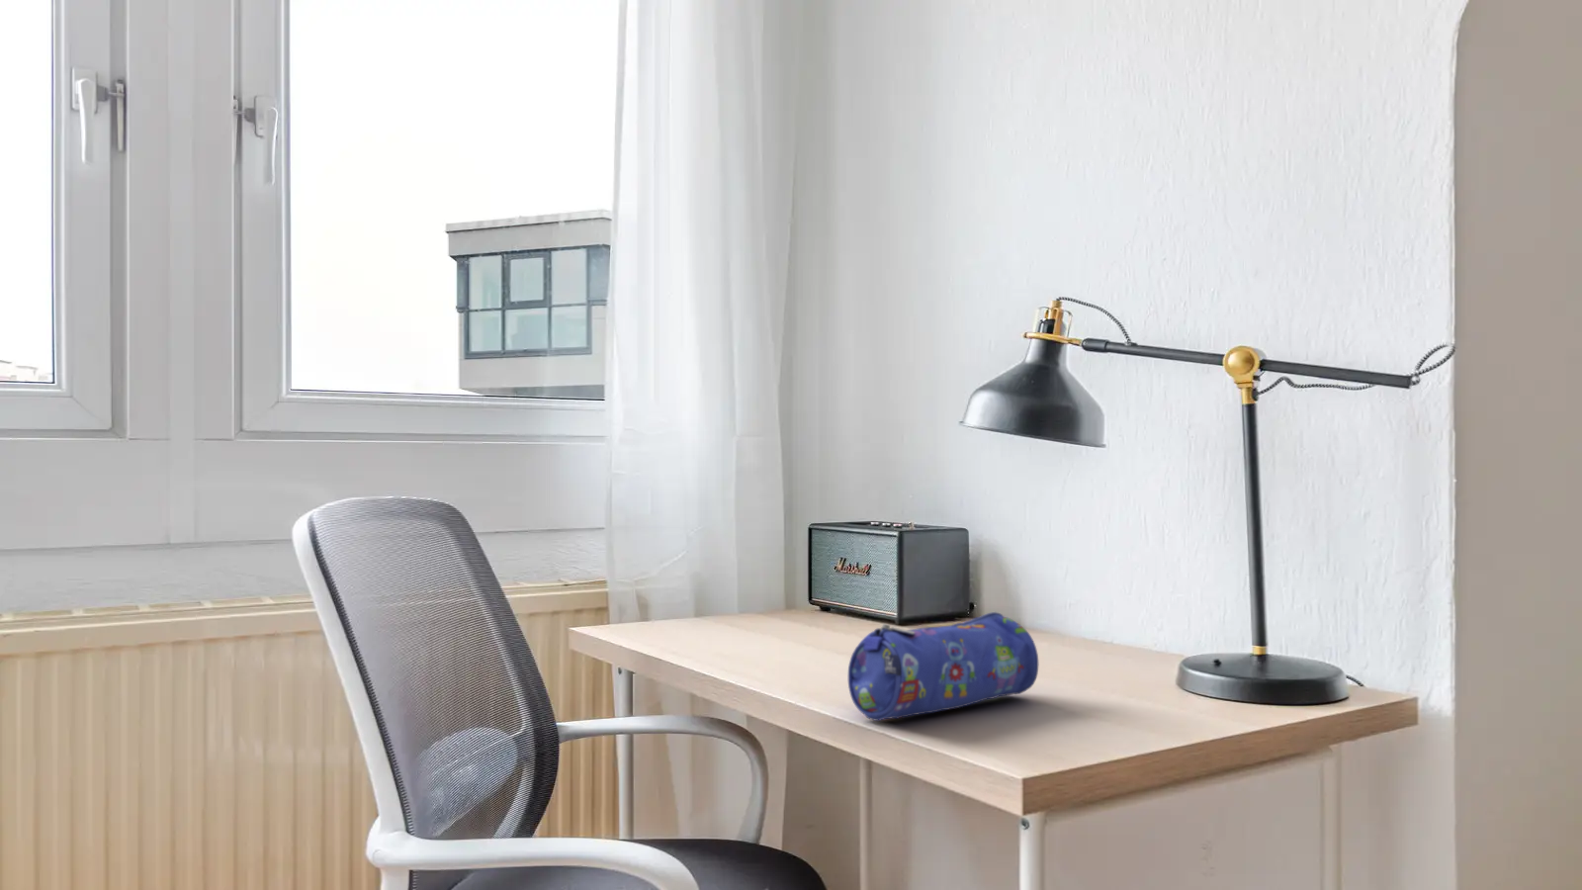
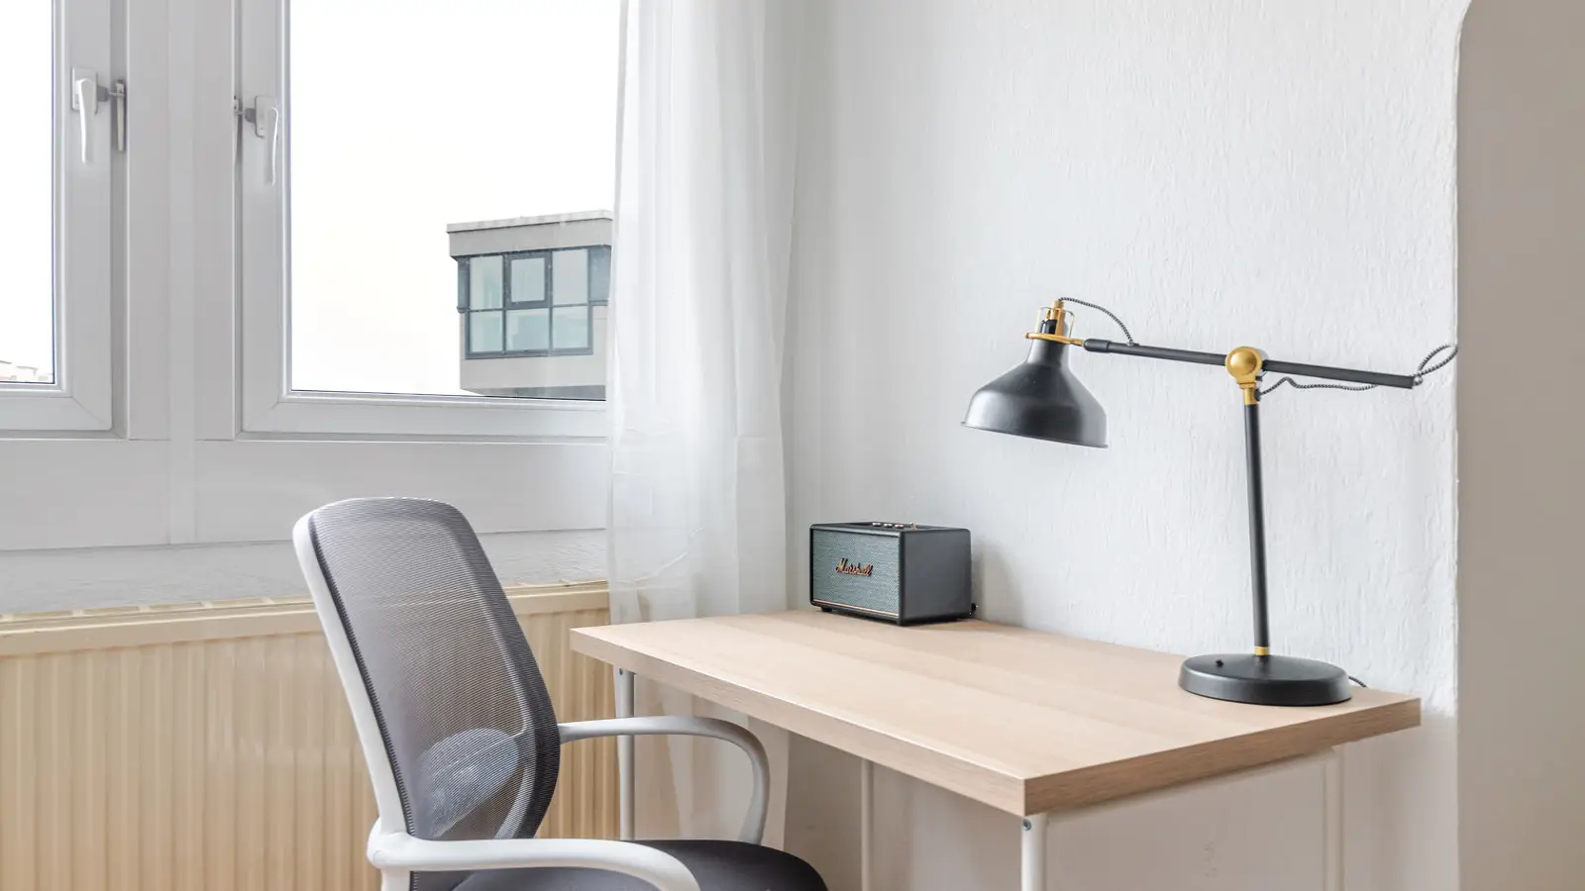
- pencil case [847,611,1039,722]
